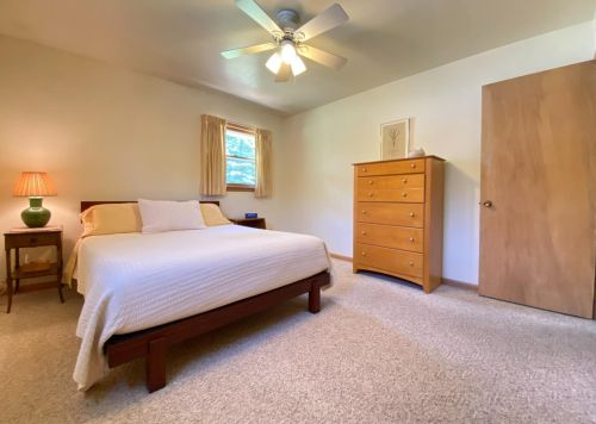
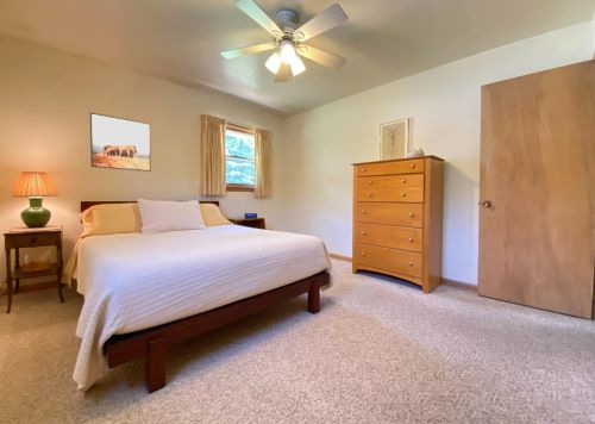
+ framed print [89,111,152,173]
